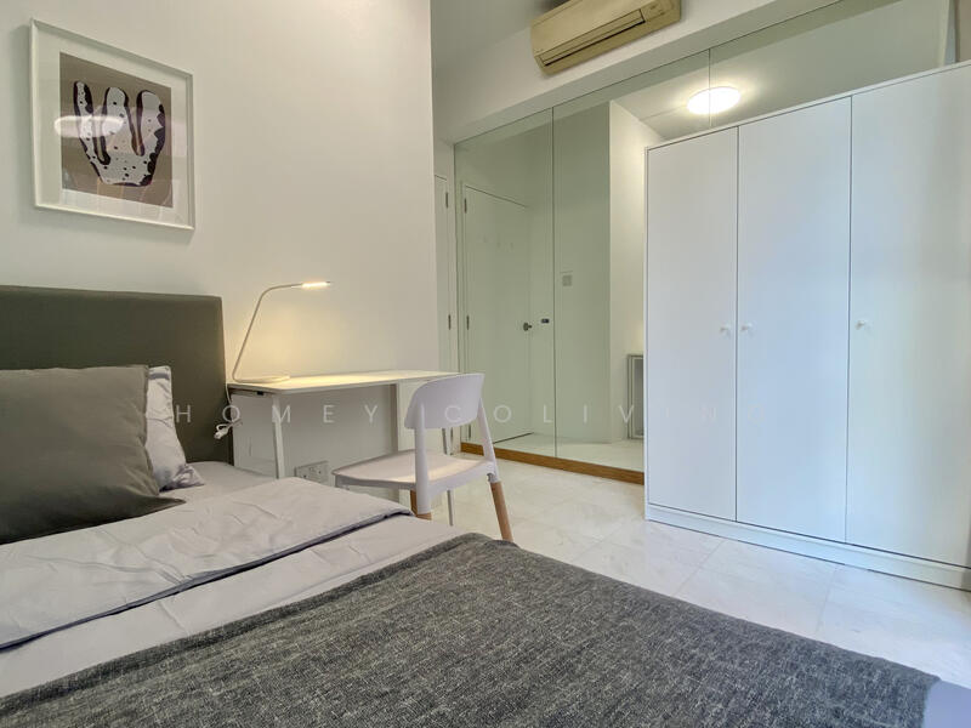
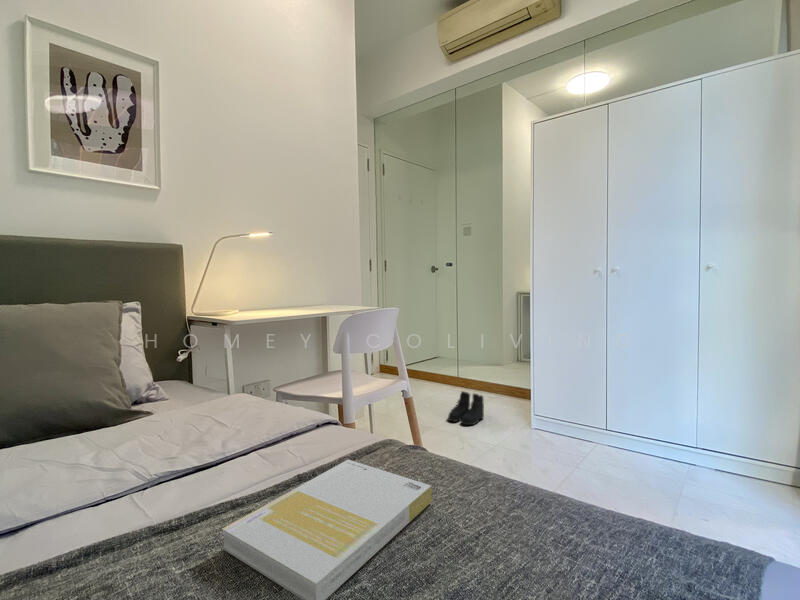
+ book [221,459,433,600]
+ boots [447,390,485,426]
